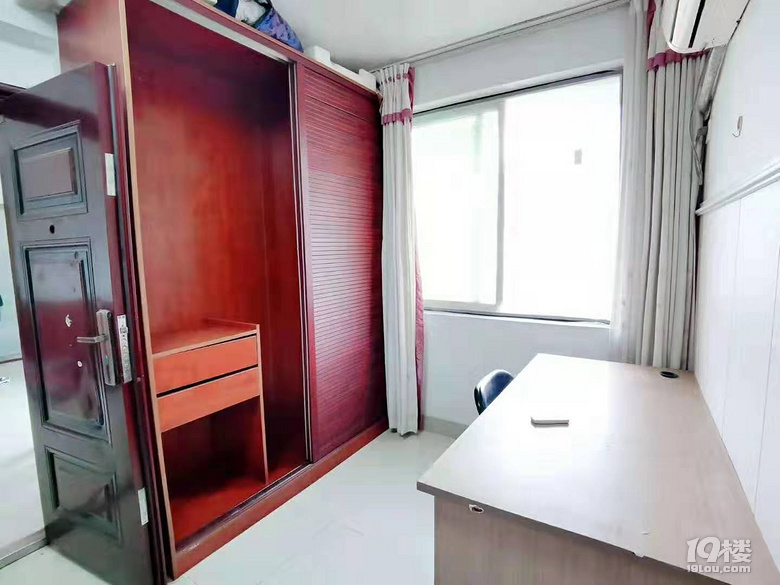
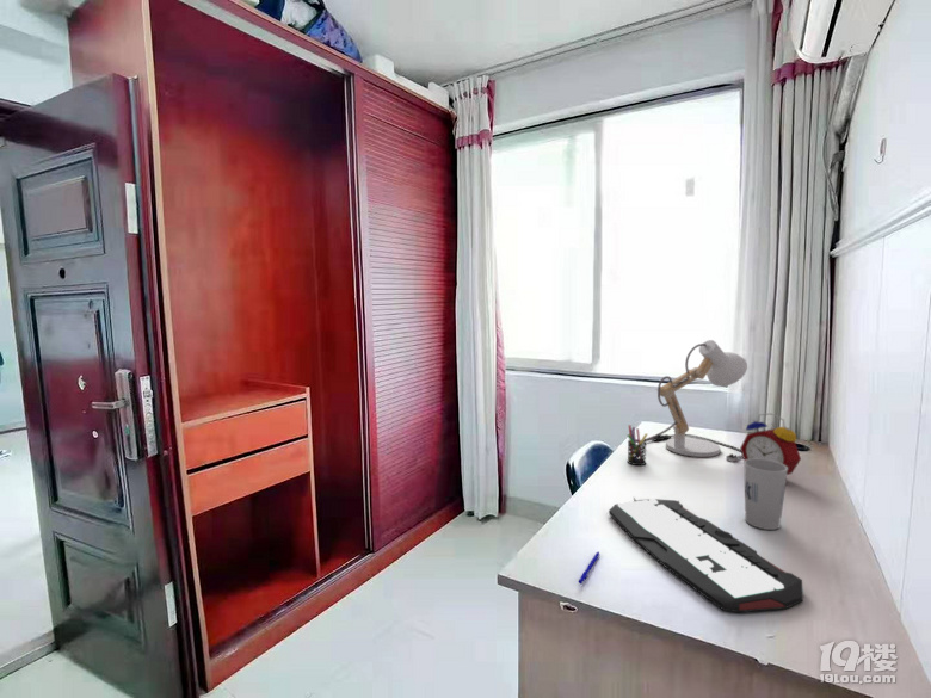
+ alarm clock [739,412,802,476]
+ keyboard [608,498,804,613]
+ pen holder [627,424,649,467]
+ desk lamp [643,339,748,463]
+ pen [578,550,600,585]
+ cup [742,458,788,531]
